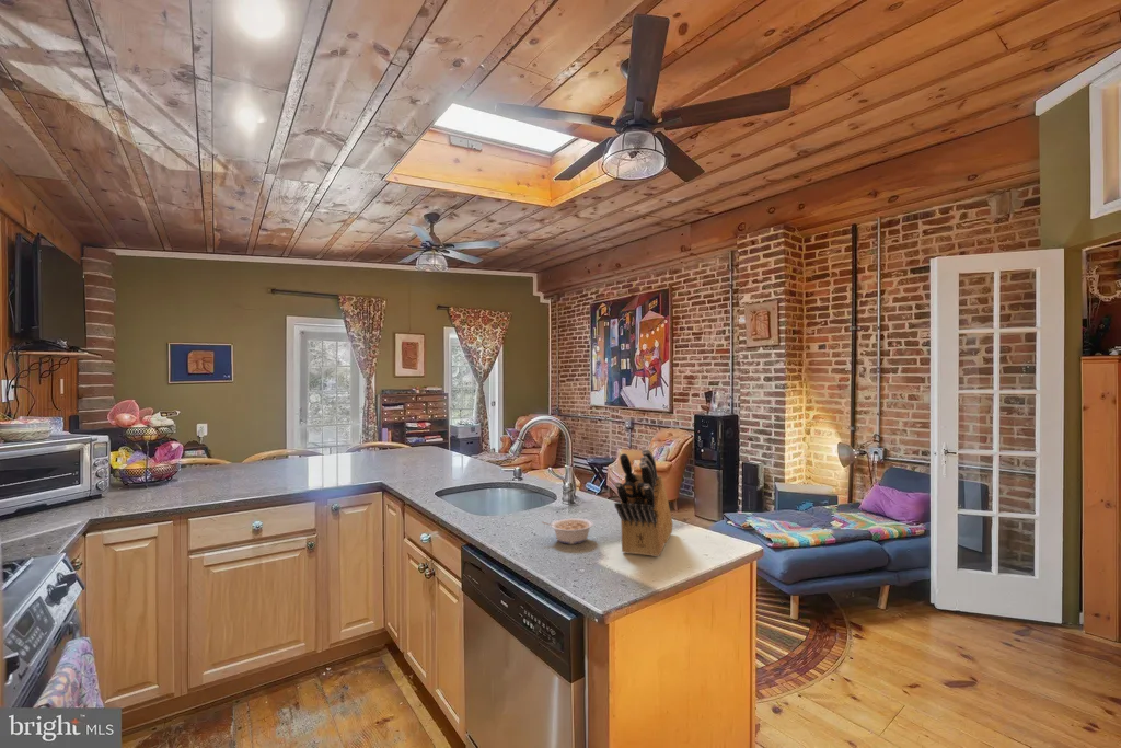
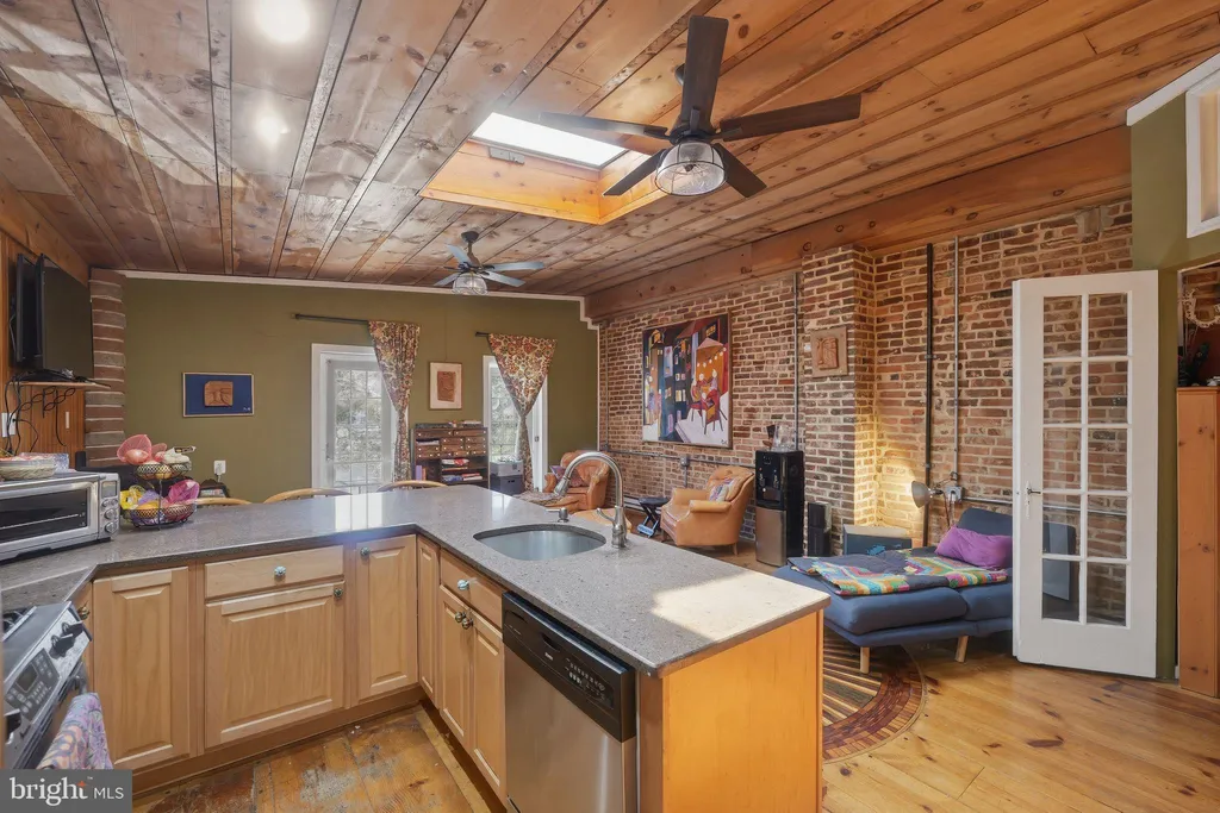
- knife block [613,448,674,557]
- legume [541,517,594,545]
